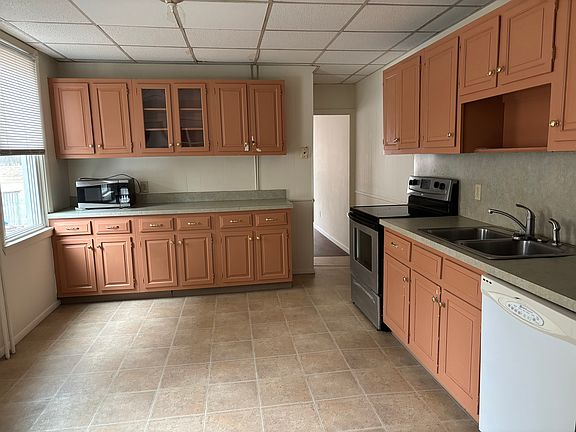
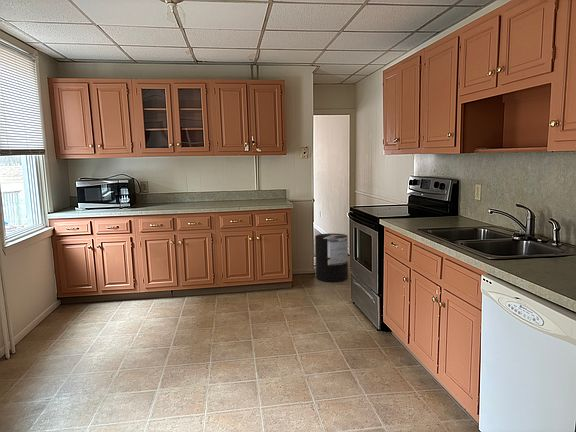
+ trash can [314,232,349,283]
